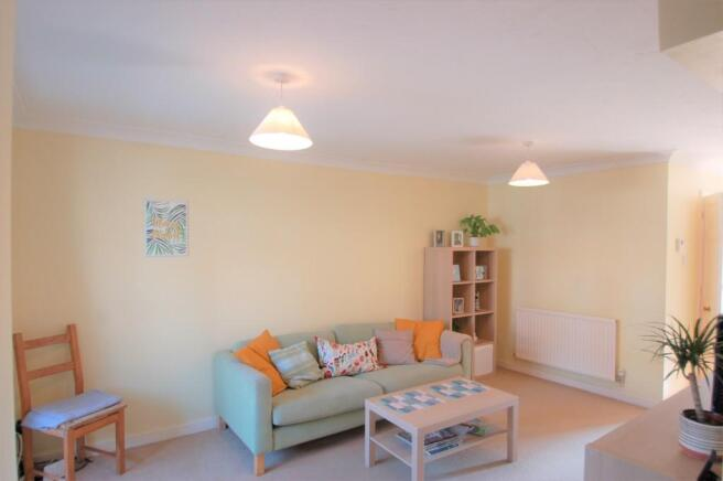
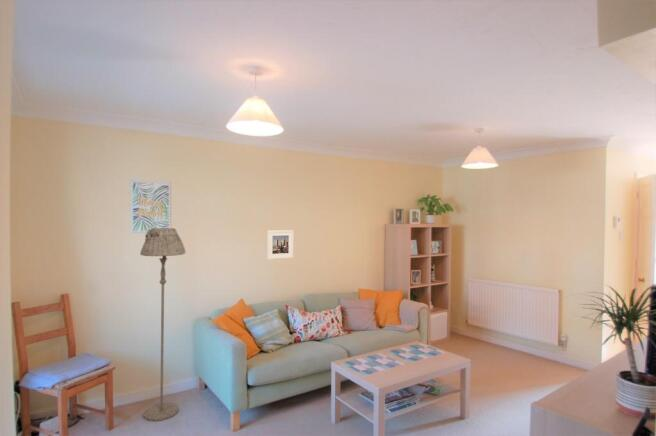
+ floor lamp [139,227,186,422]
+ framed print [266,229,295,260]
